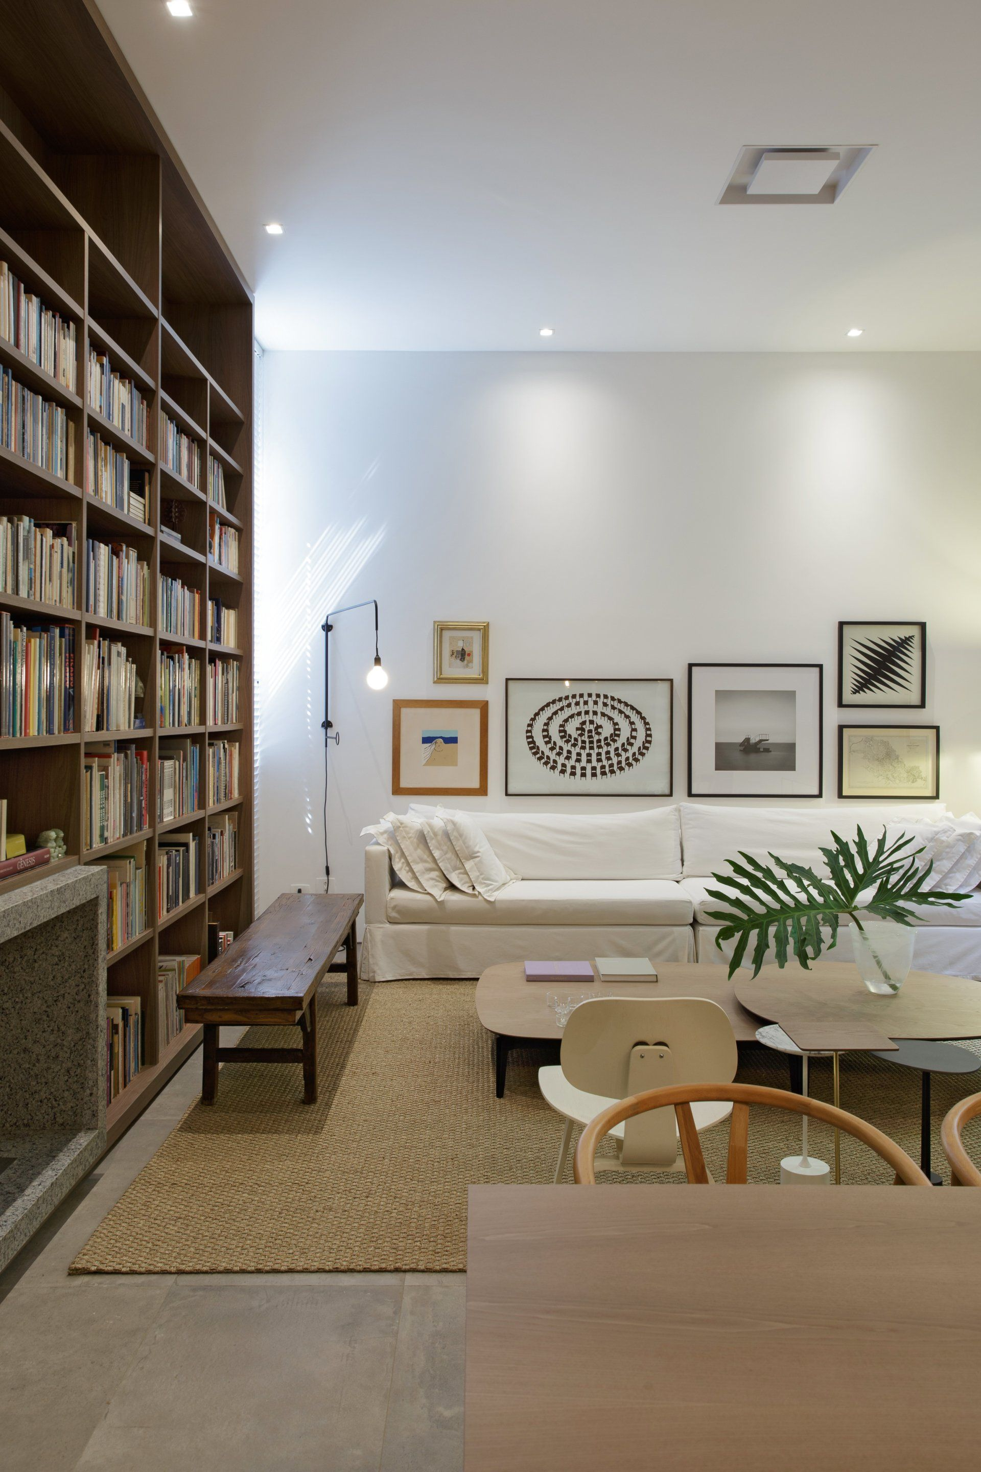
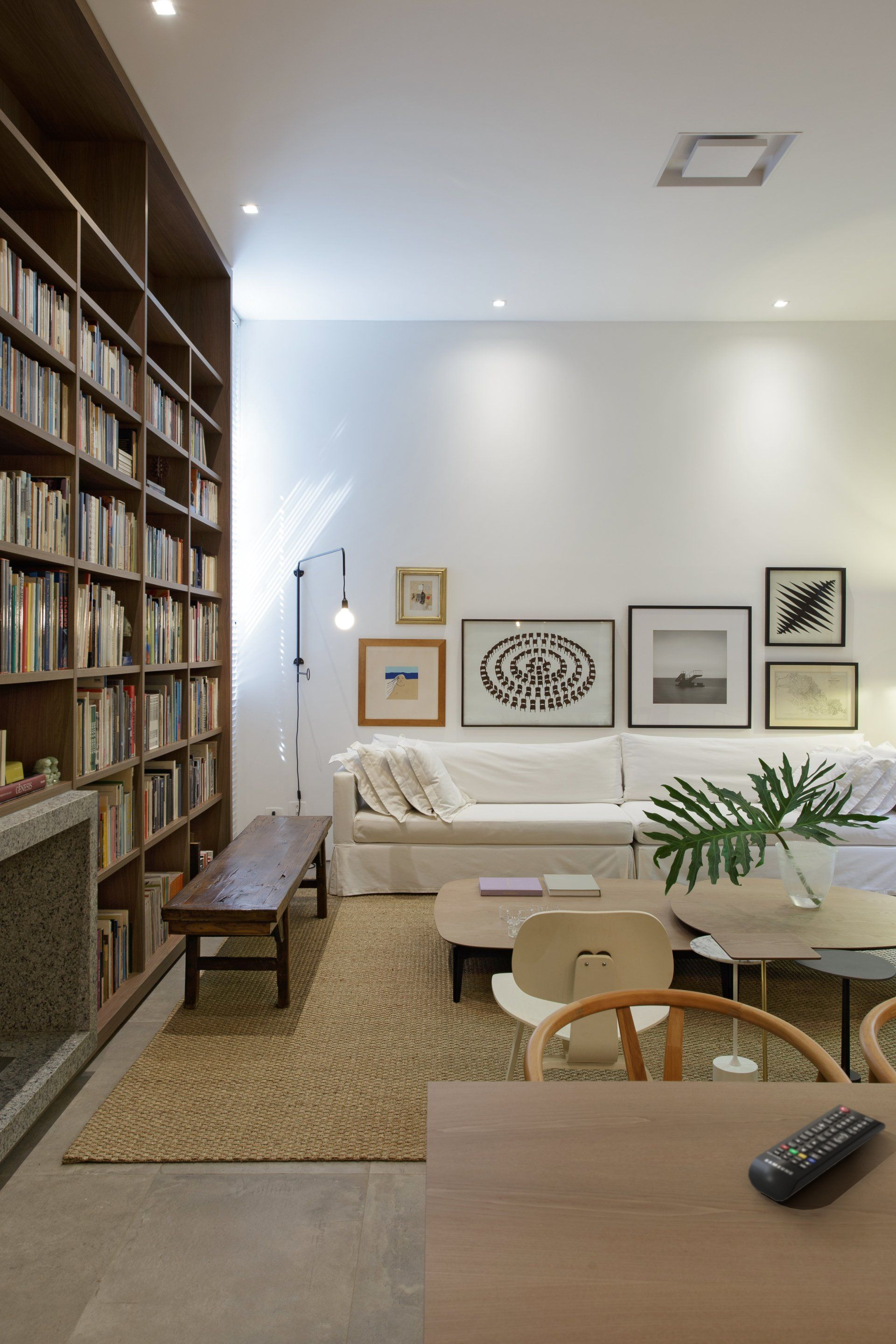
+ remote control [748,1104,886,1202]
